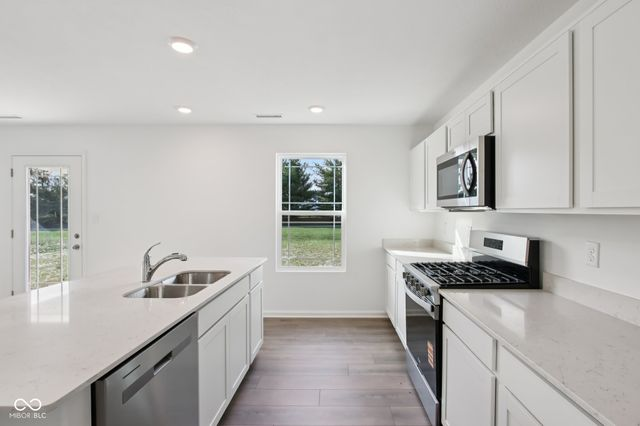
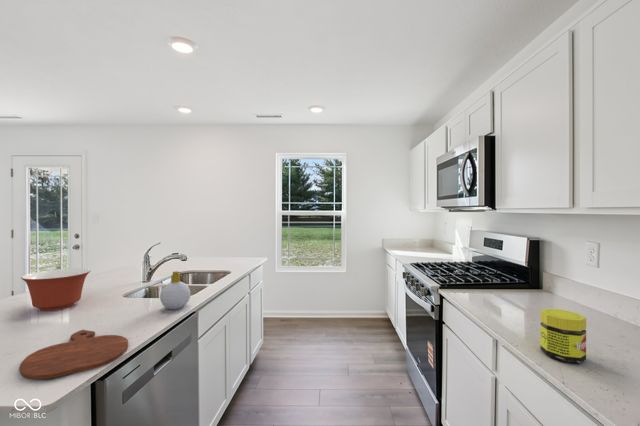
+ mixing bowl [20,268,91,312]
+ cutting board [18,329,129,380]
+ jar [540,308,587,364]
+ soap bottle [159,270,191,311]
